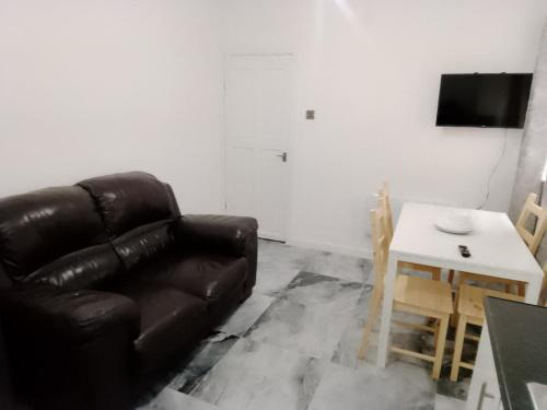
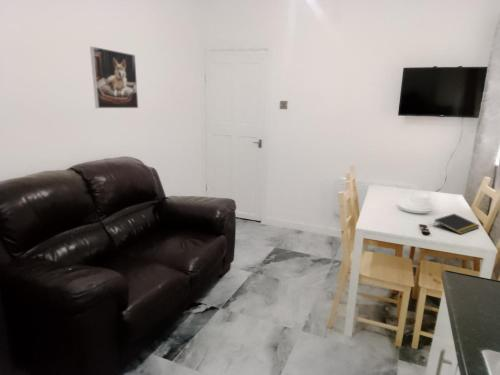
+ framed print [89,46,139,109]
+ notepad [433,213,481,235]
